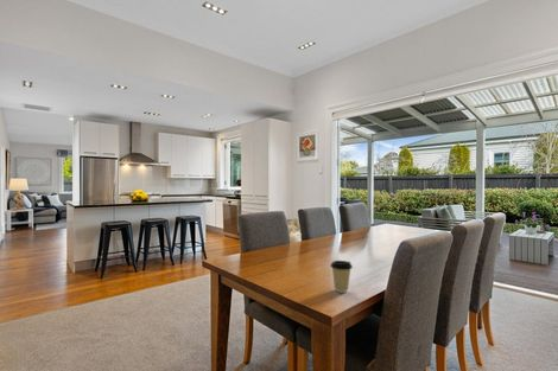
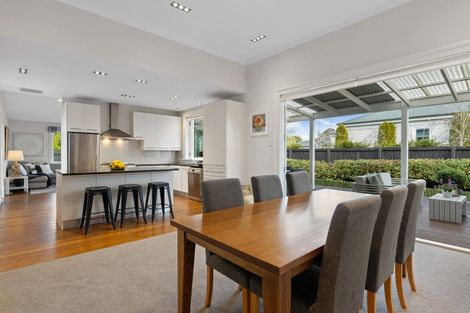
- coffee cup [329,260,354,294]
